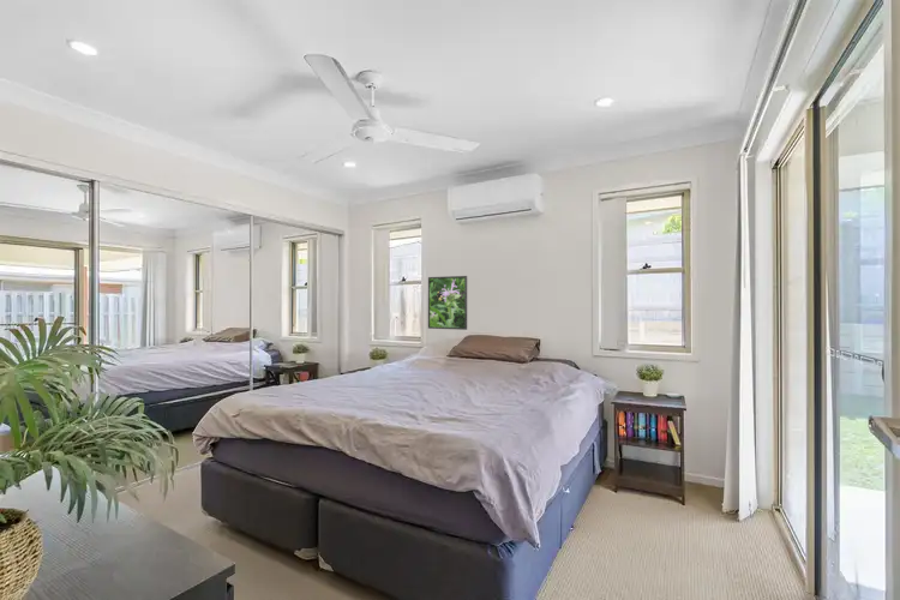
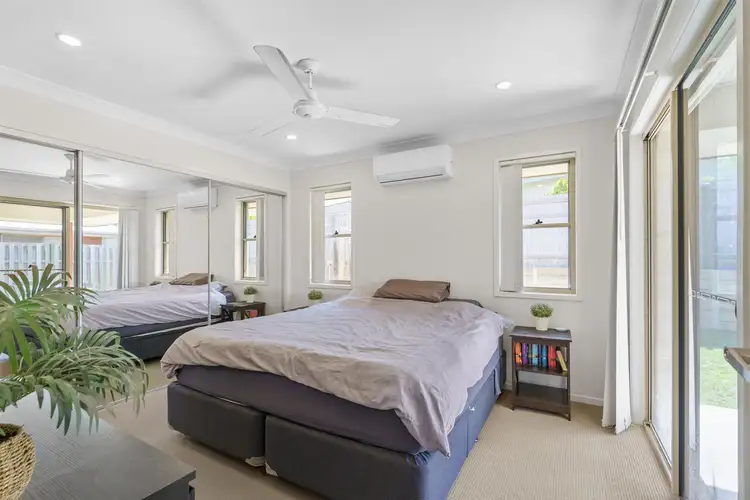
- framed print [427,275,468,331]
